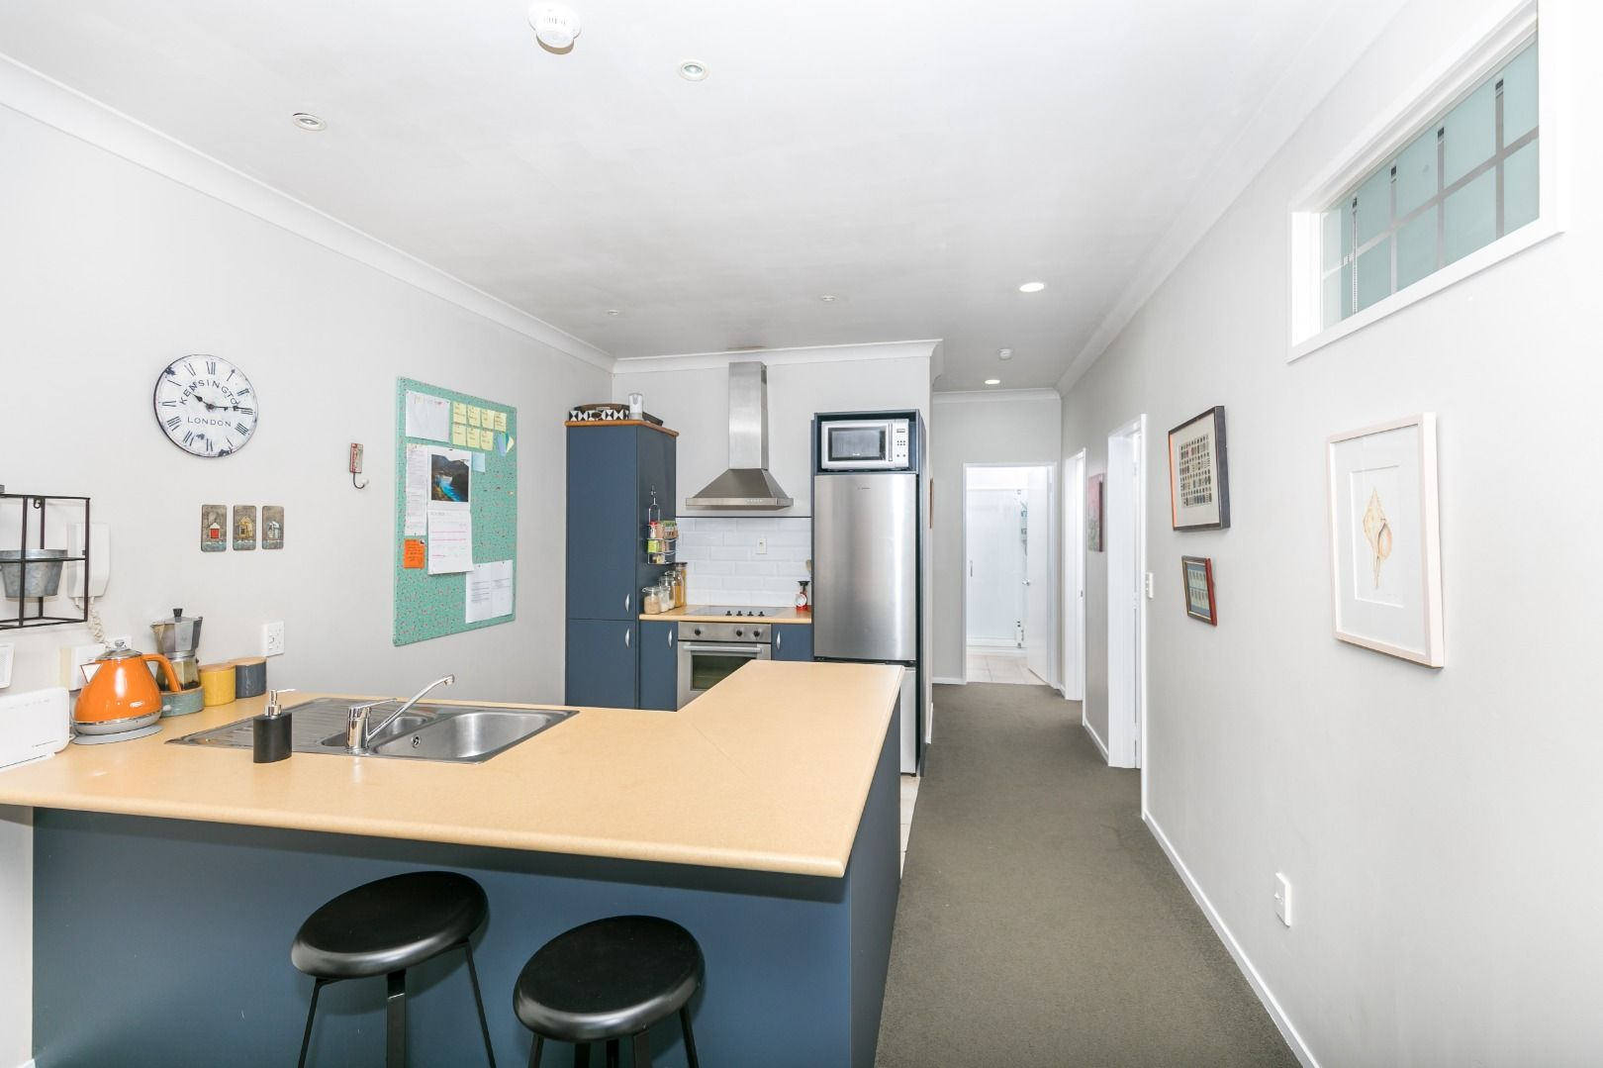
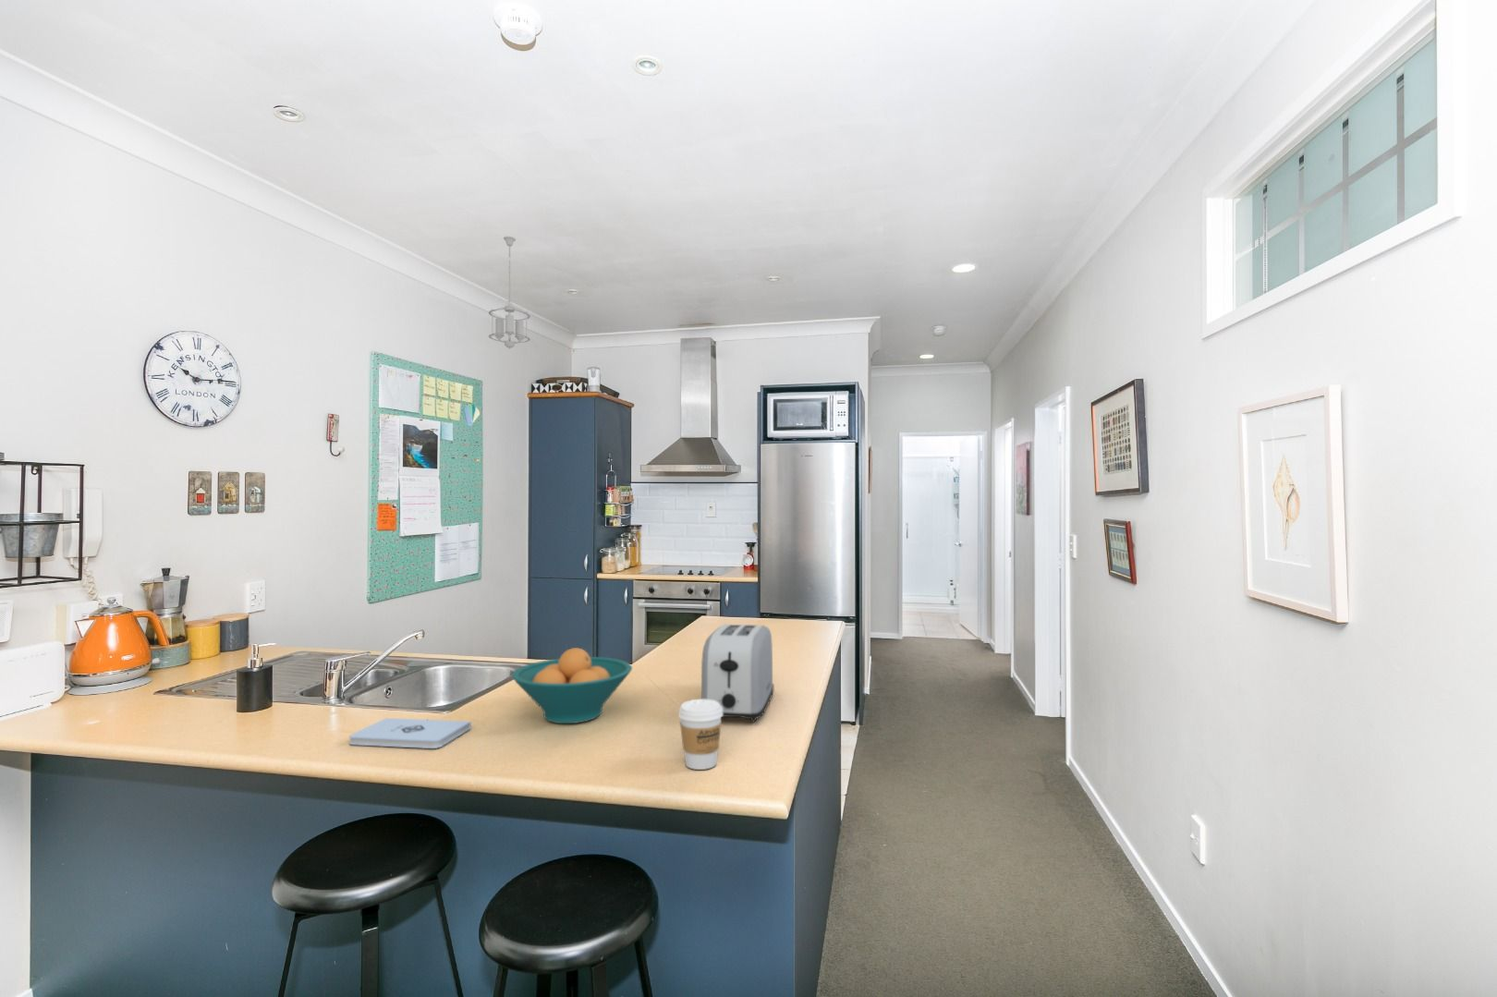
+ coffee cup [678,699,722,771]
+ fruit bowl [511,646,633,724]
+ notepad [348,717,472,749]
+ toaster [700,623,775,722]
+ pendant light [487,236,531,351]
